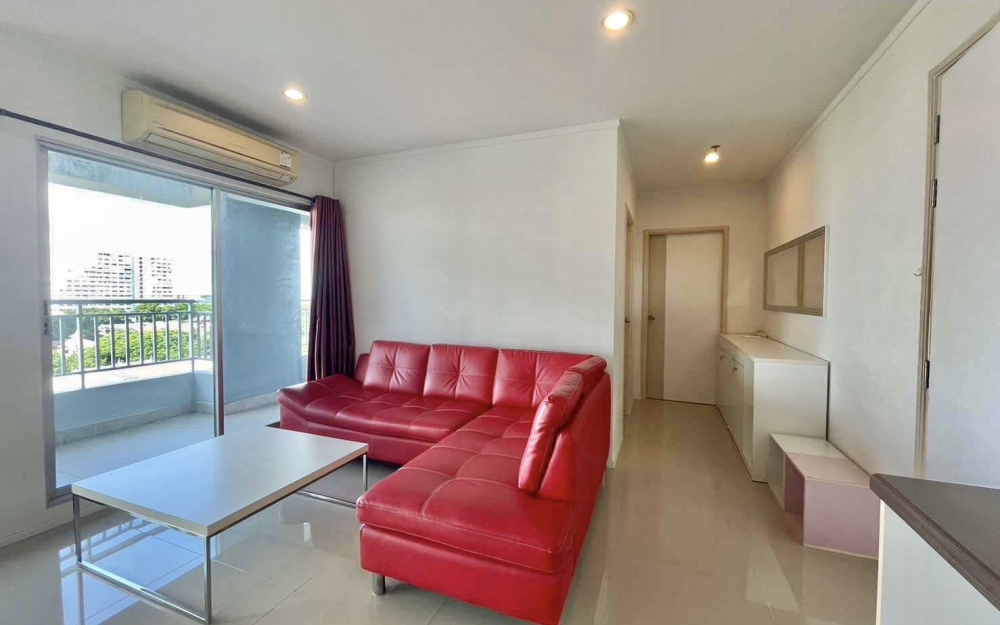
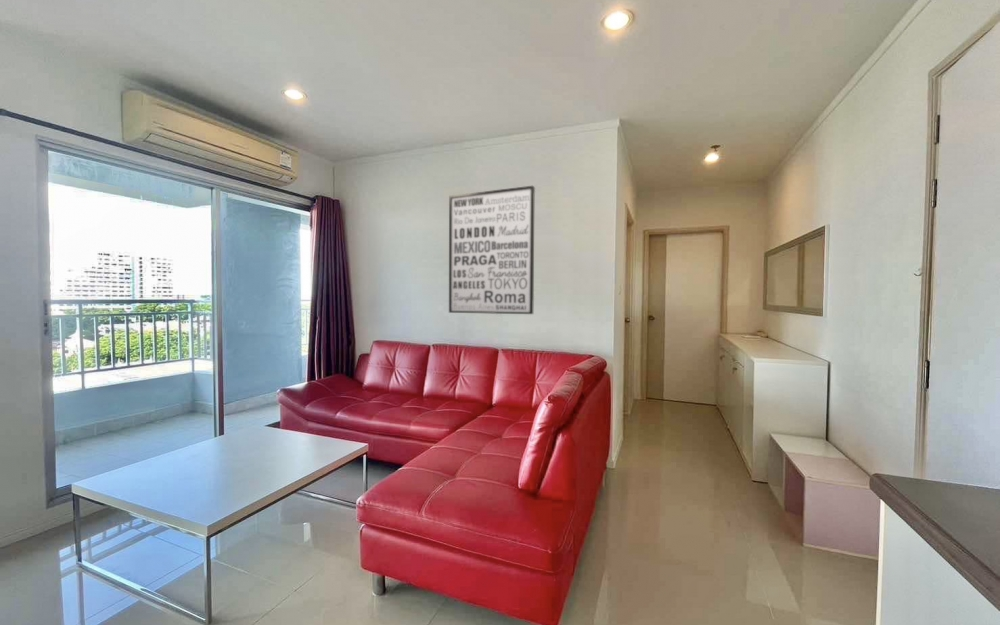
+ wall art [448,185,536,315]
